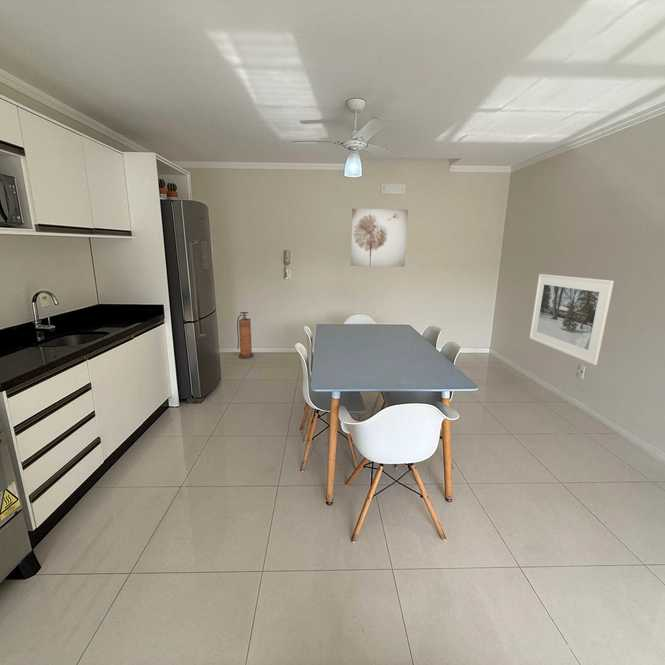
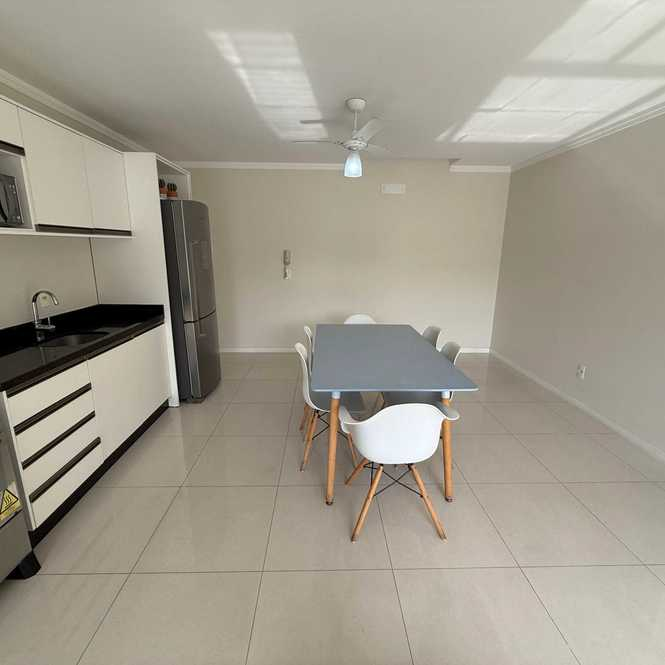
- fire extinguisher [236,311,255,360]
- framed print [528,273,615,366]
- wall art [350,208,409,268]
